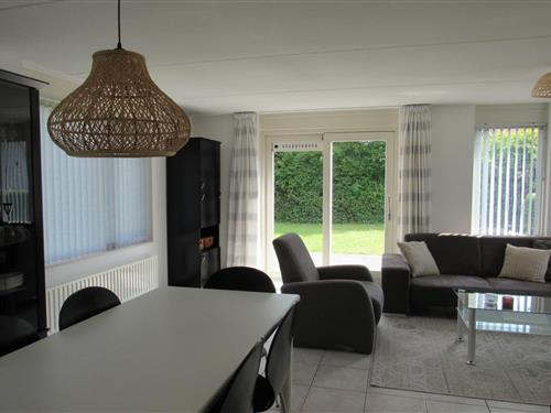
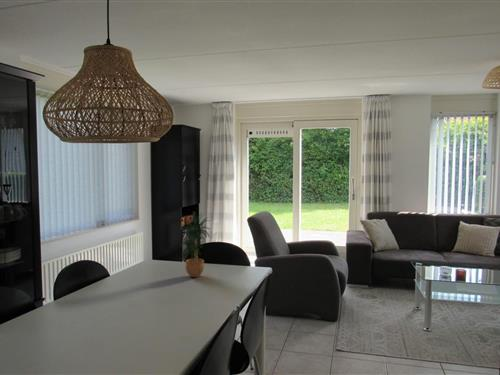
+ potted plant [180,211,212,278]
